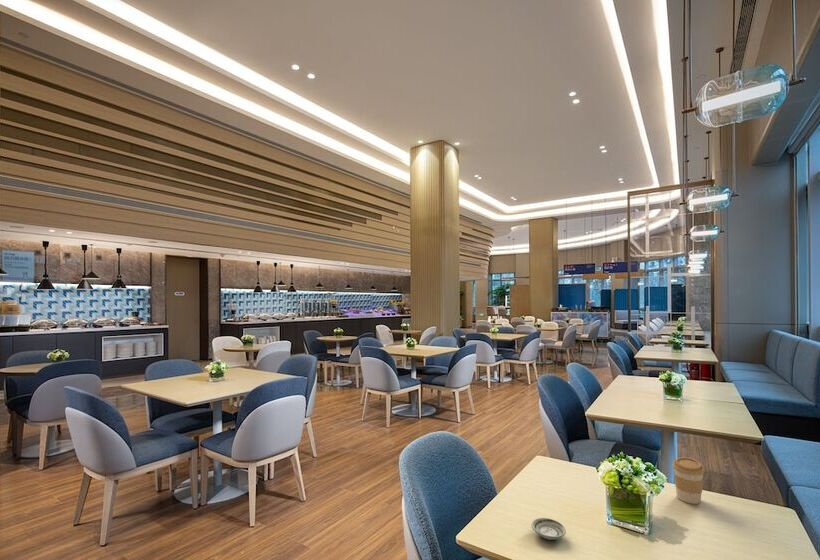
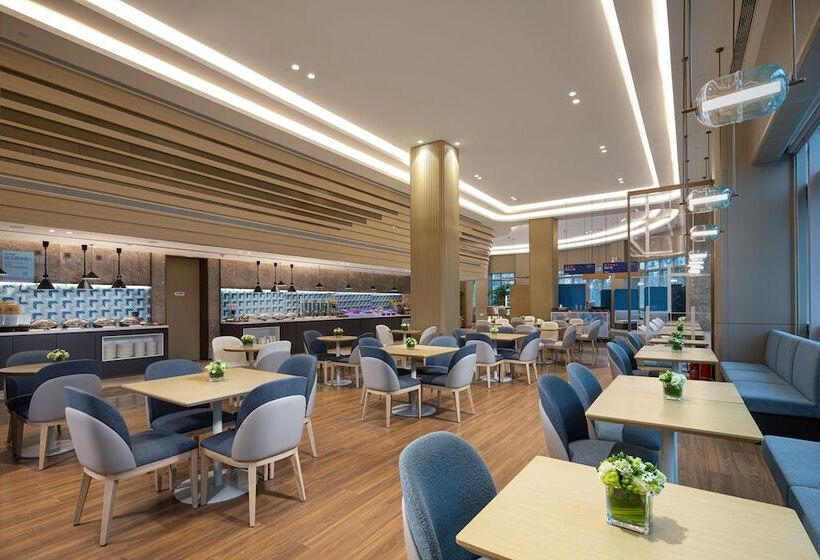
- saucer [531,517,567,541]
- coffee cup [671,456,706,505]
